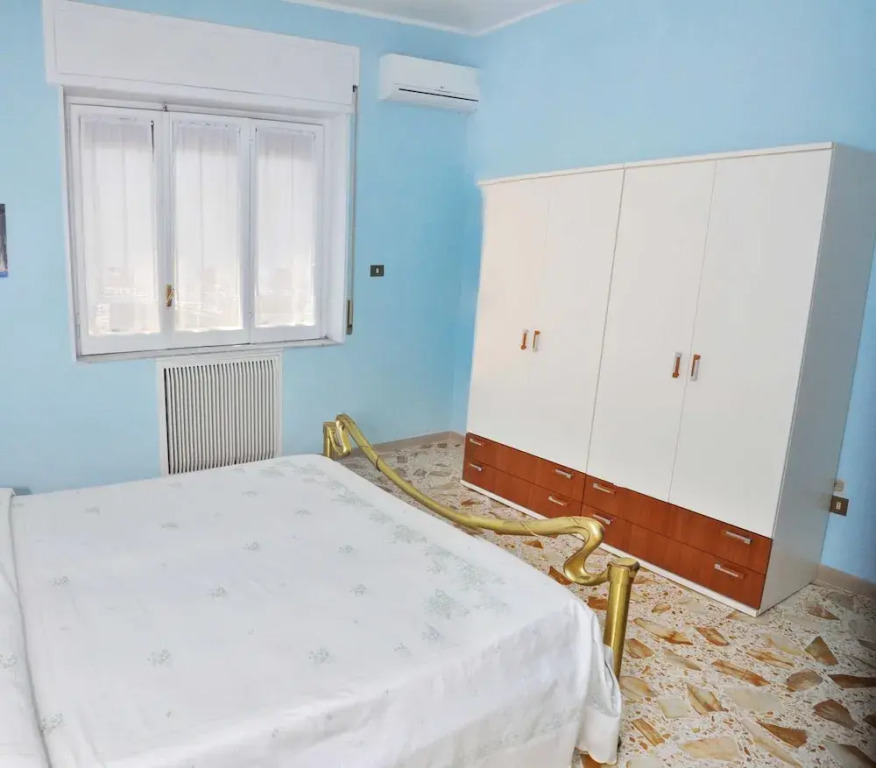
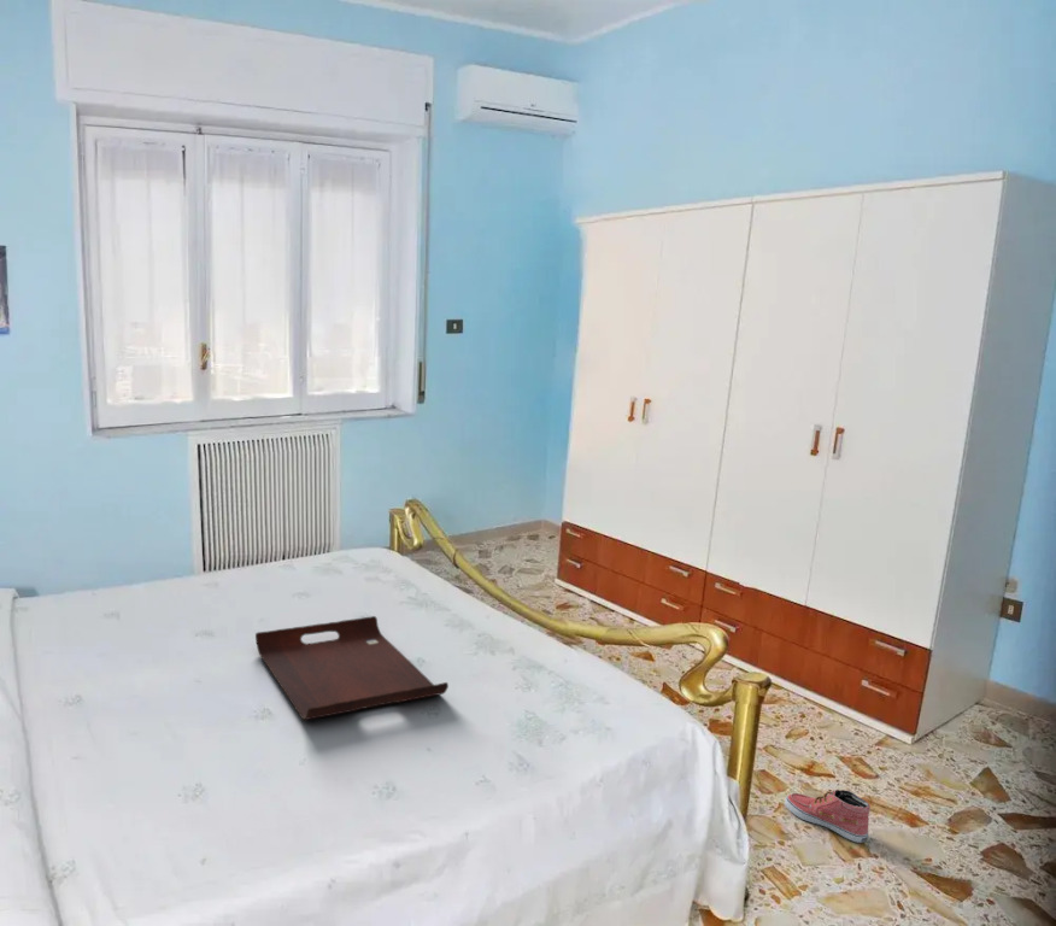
+ serving tray [254,615,450,721]
+ shoe [784,789,872,844]
